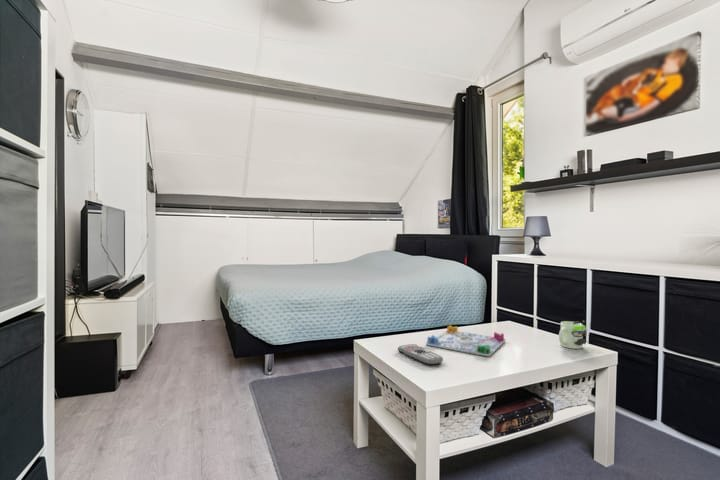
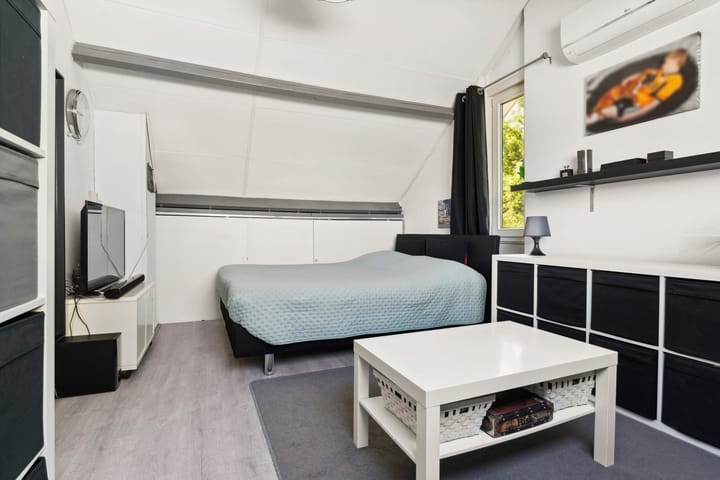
- board game [425,324,507,357]
- mug [558,319,588,350]
- remote control [397,343,444,366]
